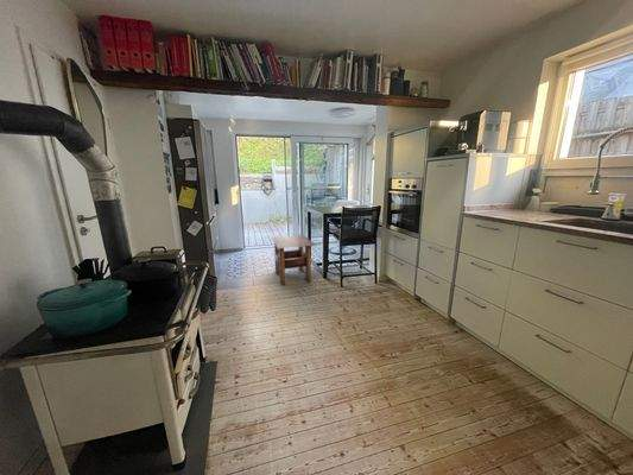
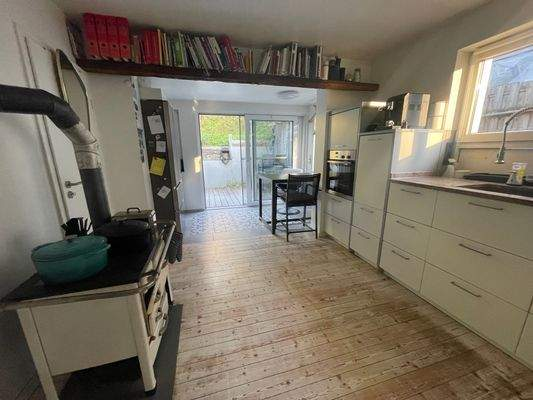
- side table [270,234,317,286]
